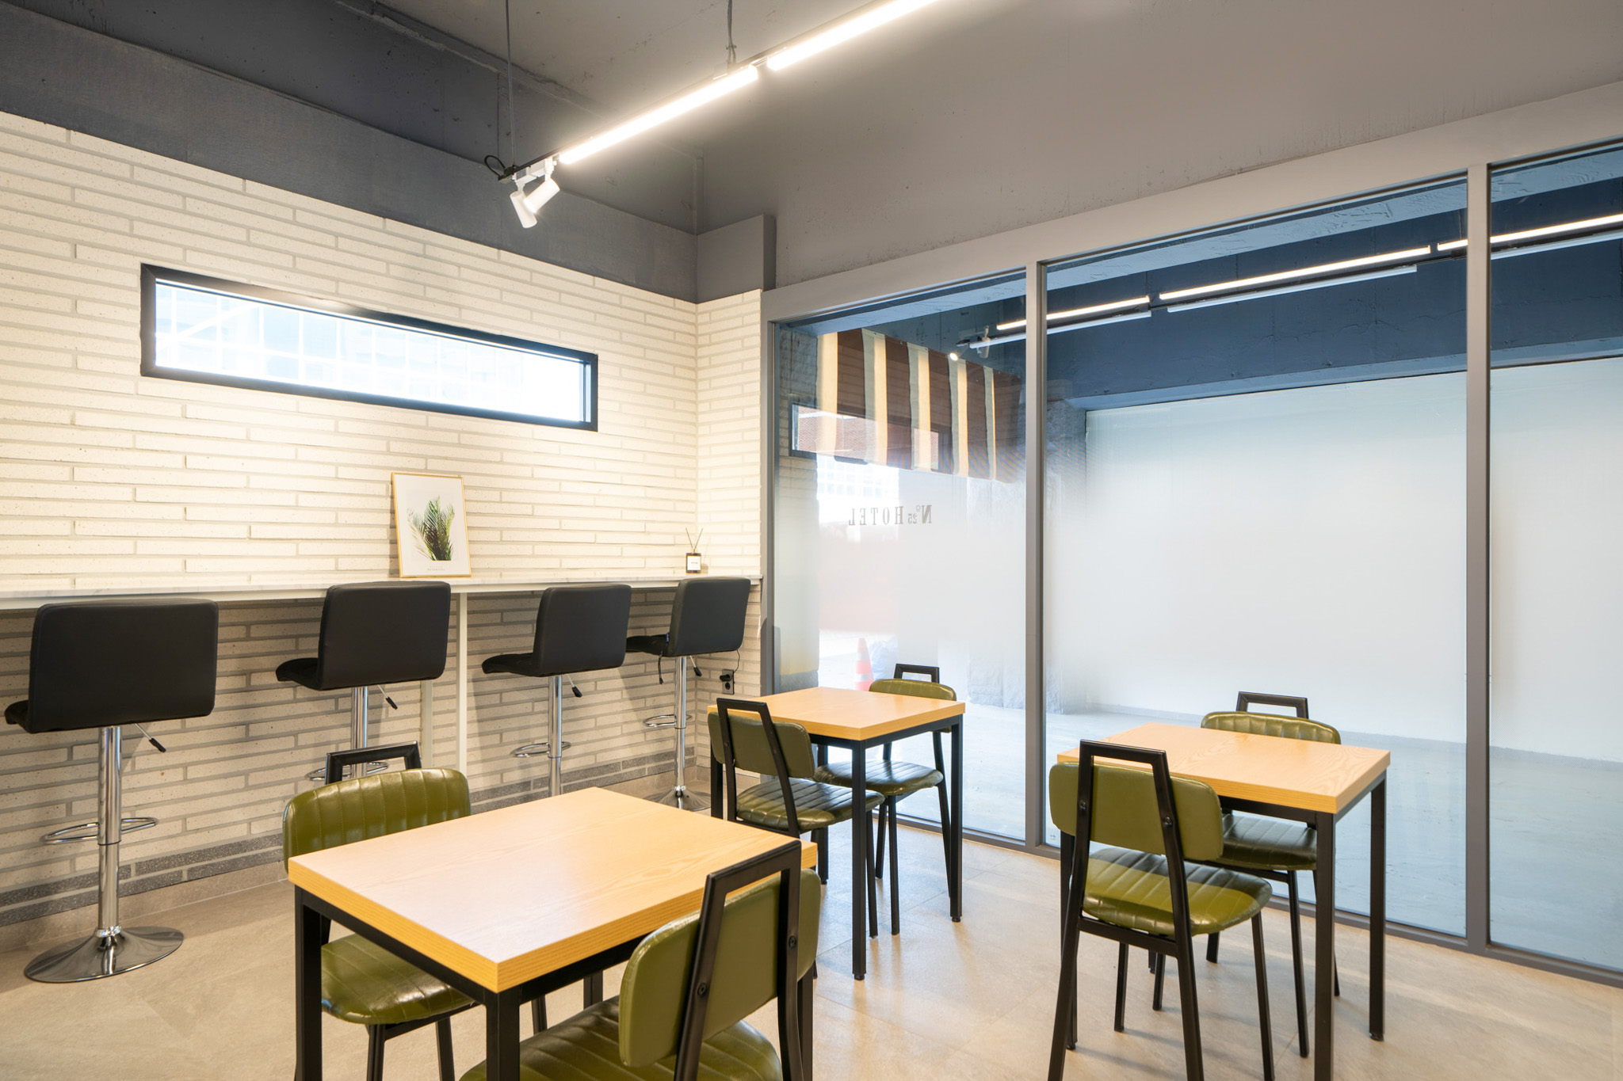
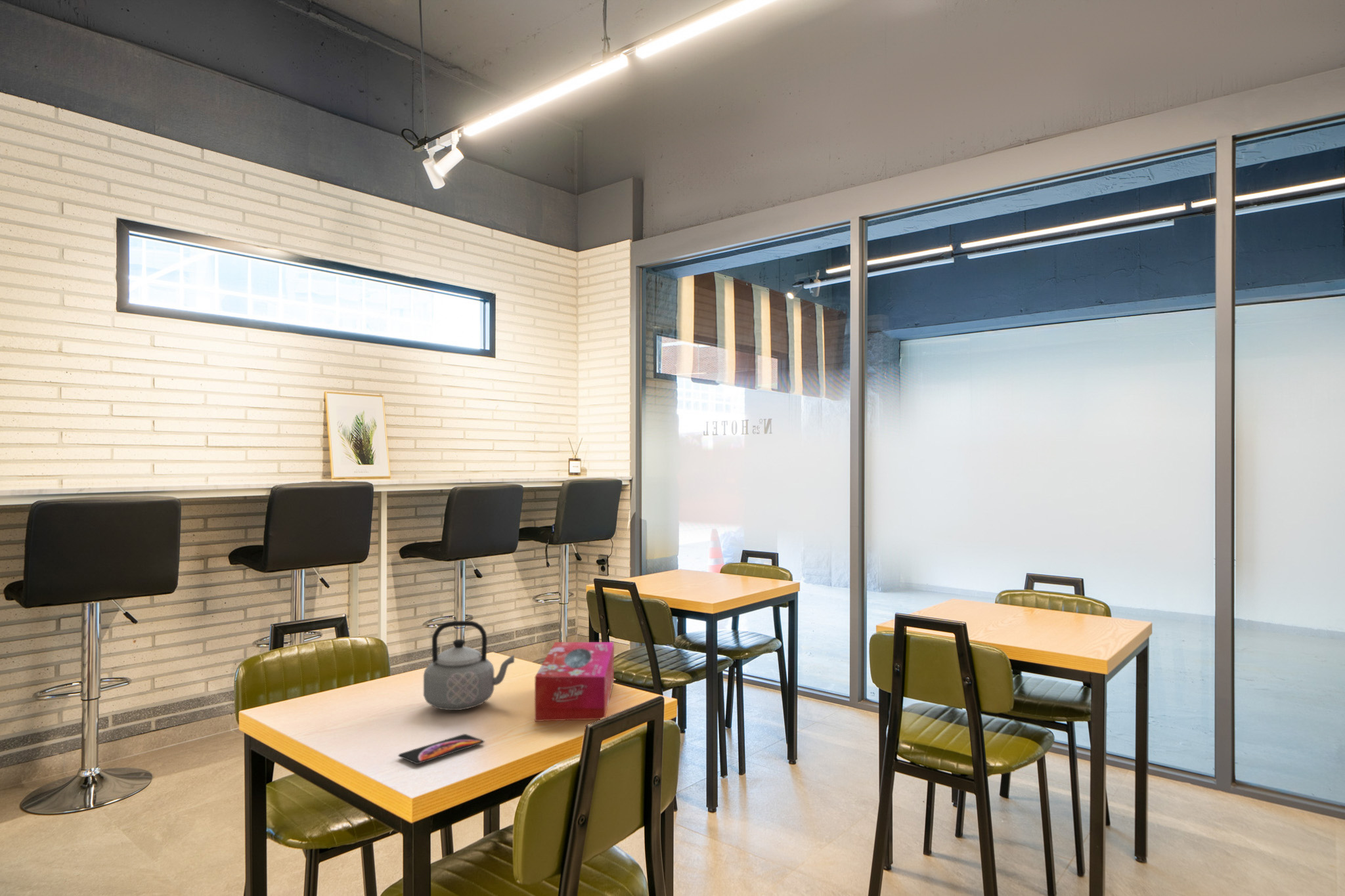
+ smartphone [397,733,485,765]
+ tissue box [534,641,615,722]
+ teapot [423,620,515,711]
